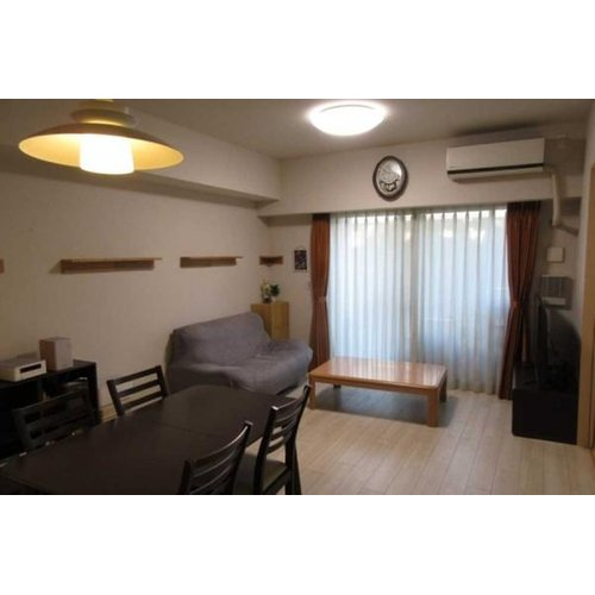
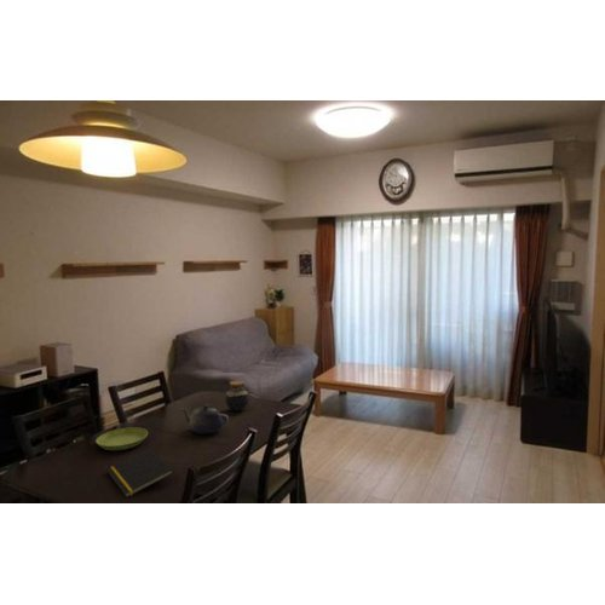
+ saucer [94,426,149,451]
+ teapot [180,403,230,436]
+ notepad [106,448,174,499]
+ jar [224,380,250,411]
